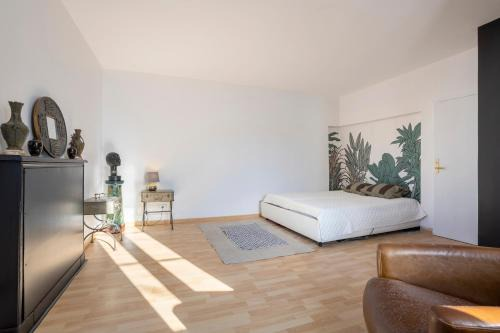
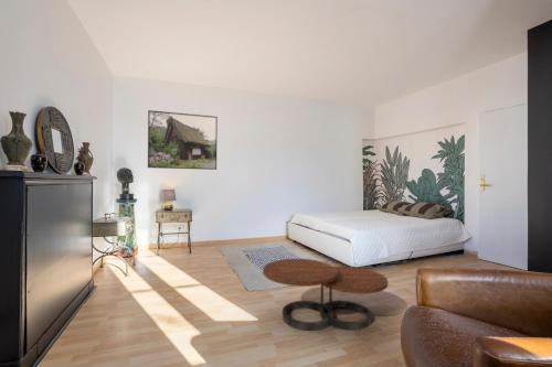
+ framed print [147,109,219,171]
+ coffee table [262,258,389,332]
